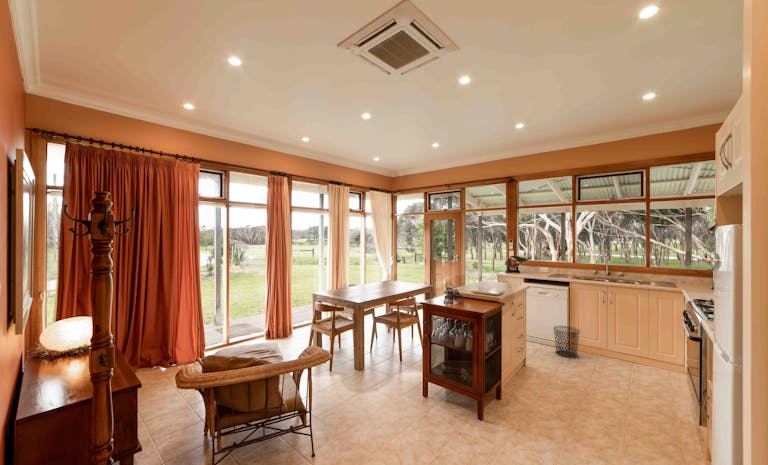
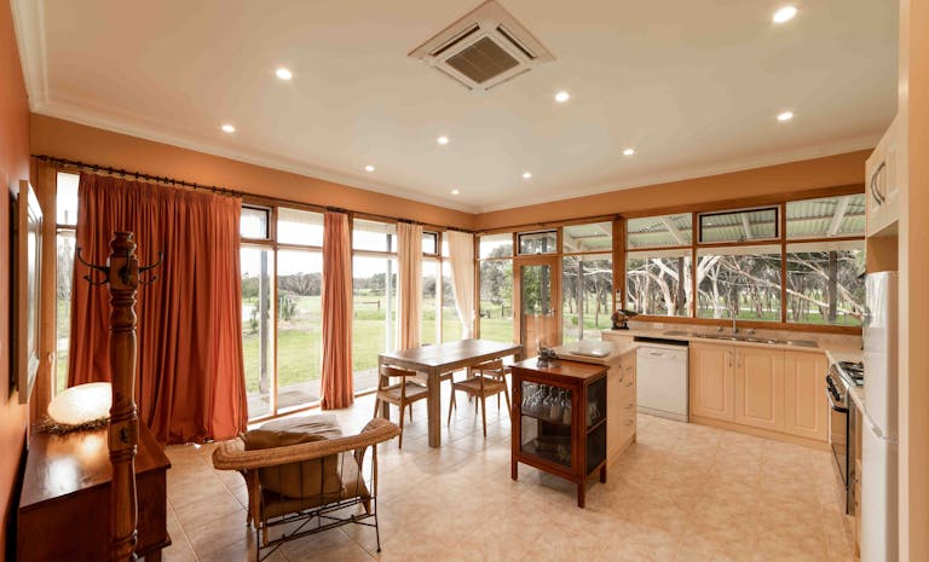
- waste bin [552,325,581,359]
